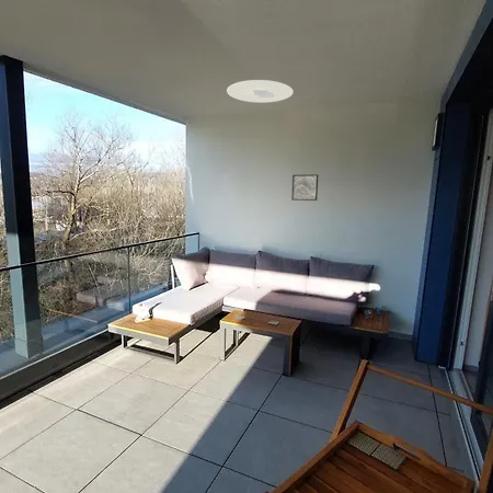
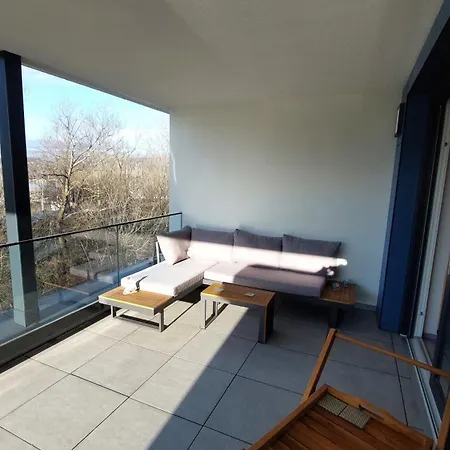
- wall art [290,173,319,202]
- ceiling light [226,79,295,104]
